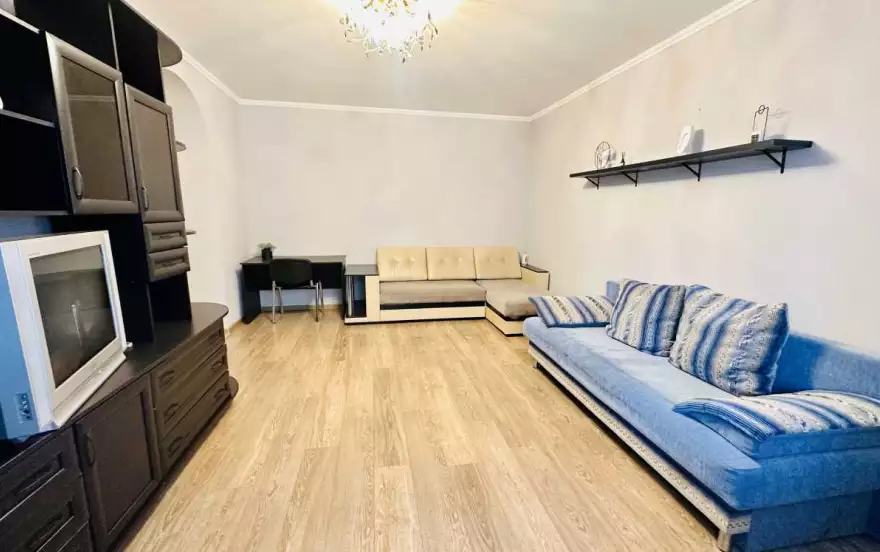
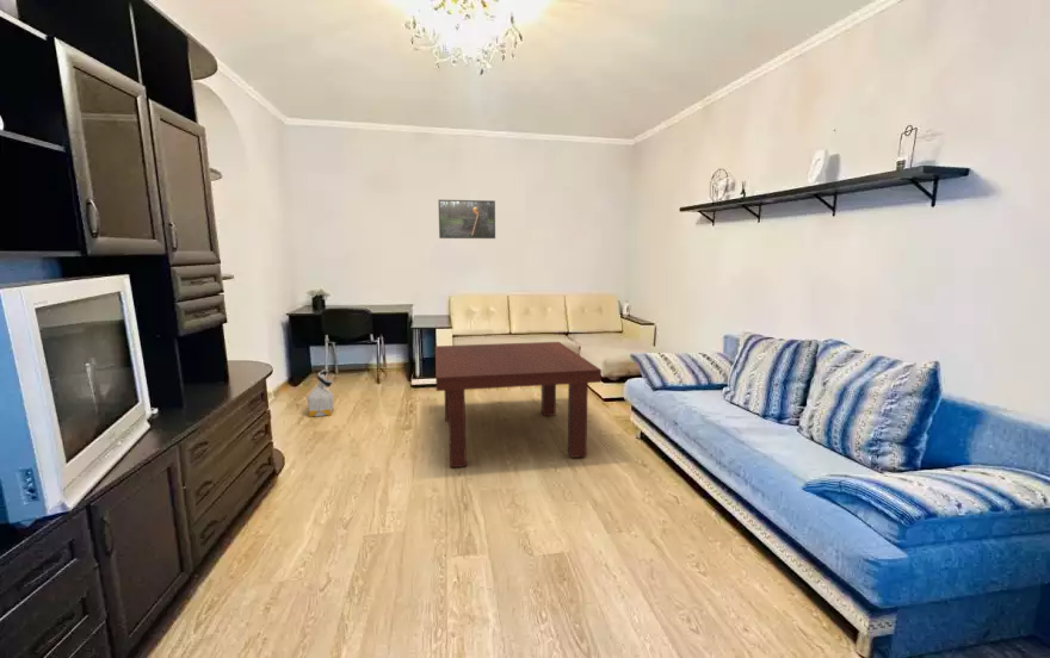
+ coffee table [434,341,603,468]
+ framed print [437,199,496,240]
+ bag [307,368,334,418]
